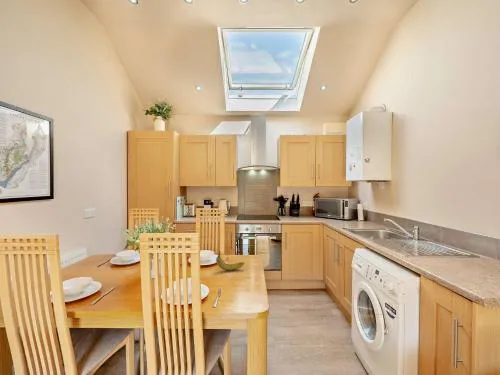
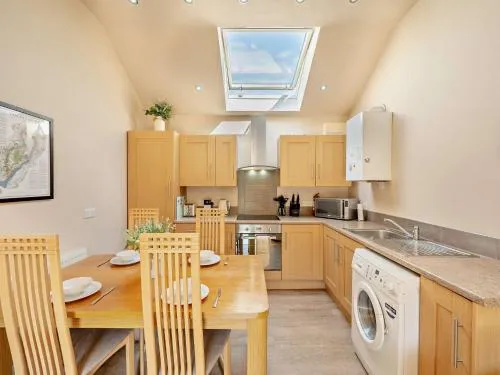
- fruit [215,250,245,272]
